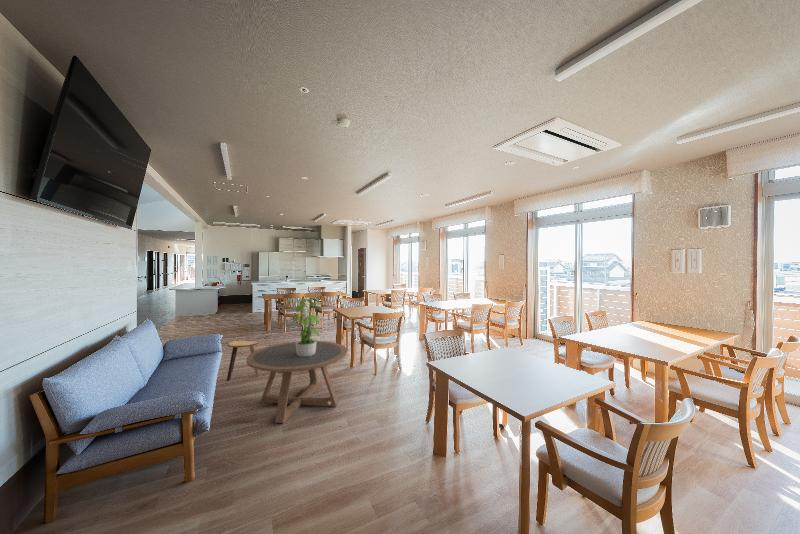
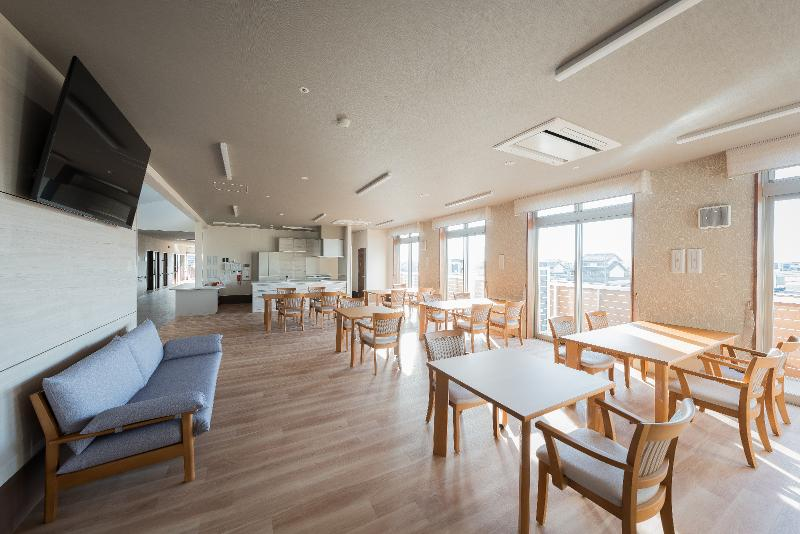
- stool [226,339,260,382]
- coffee table [245,340,348,424]
- potted plant [282,295,323,356]
